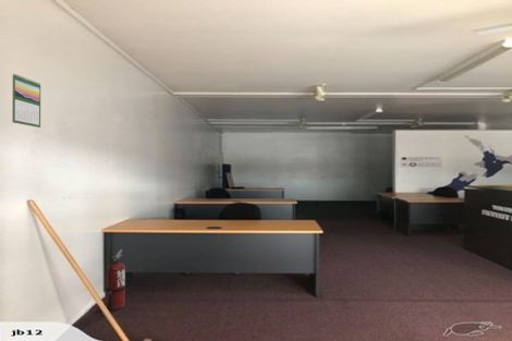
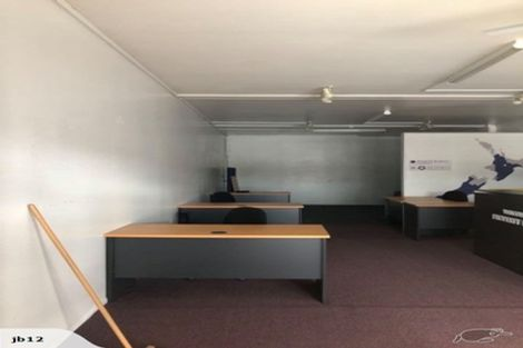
- fire extinguisher [105,248,126,310]
- calendar [11,73,41,129]
